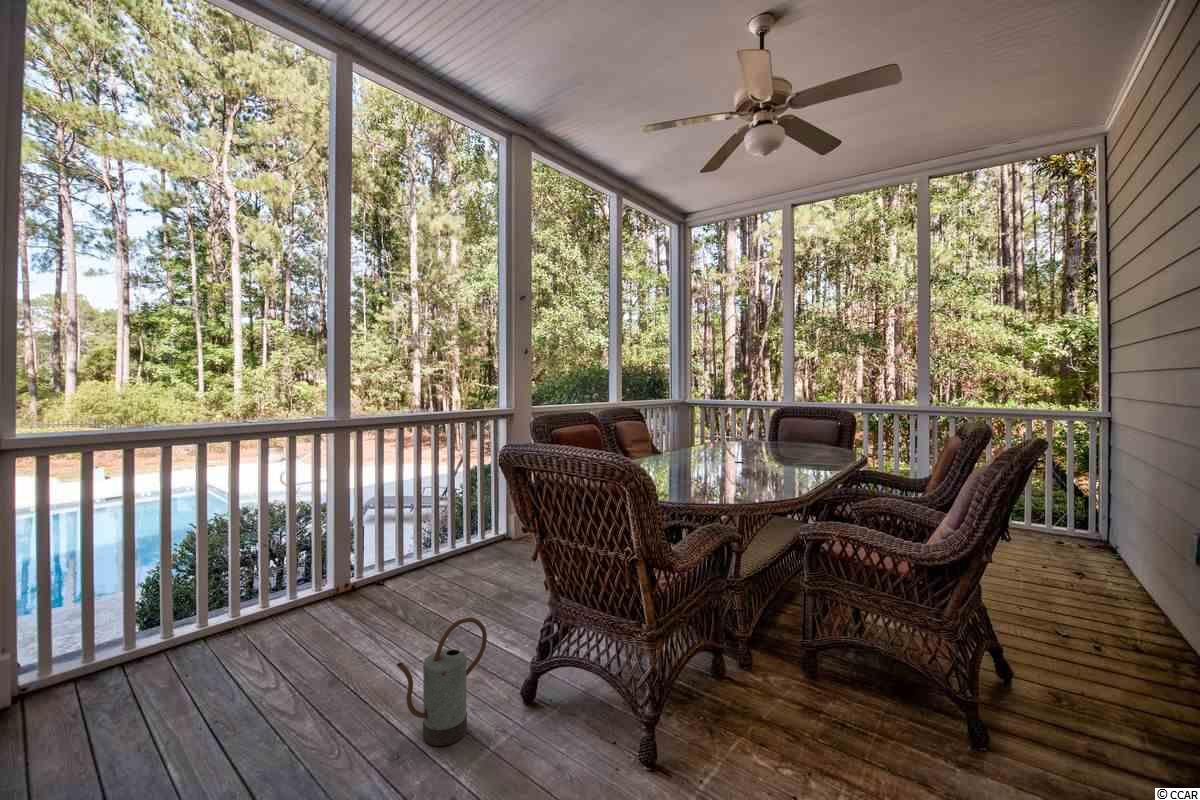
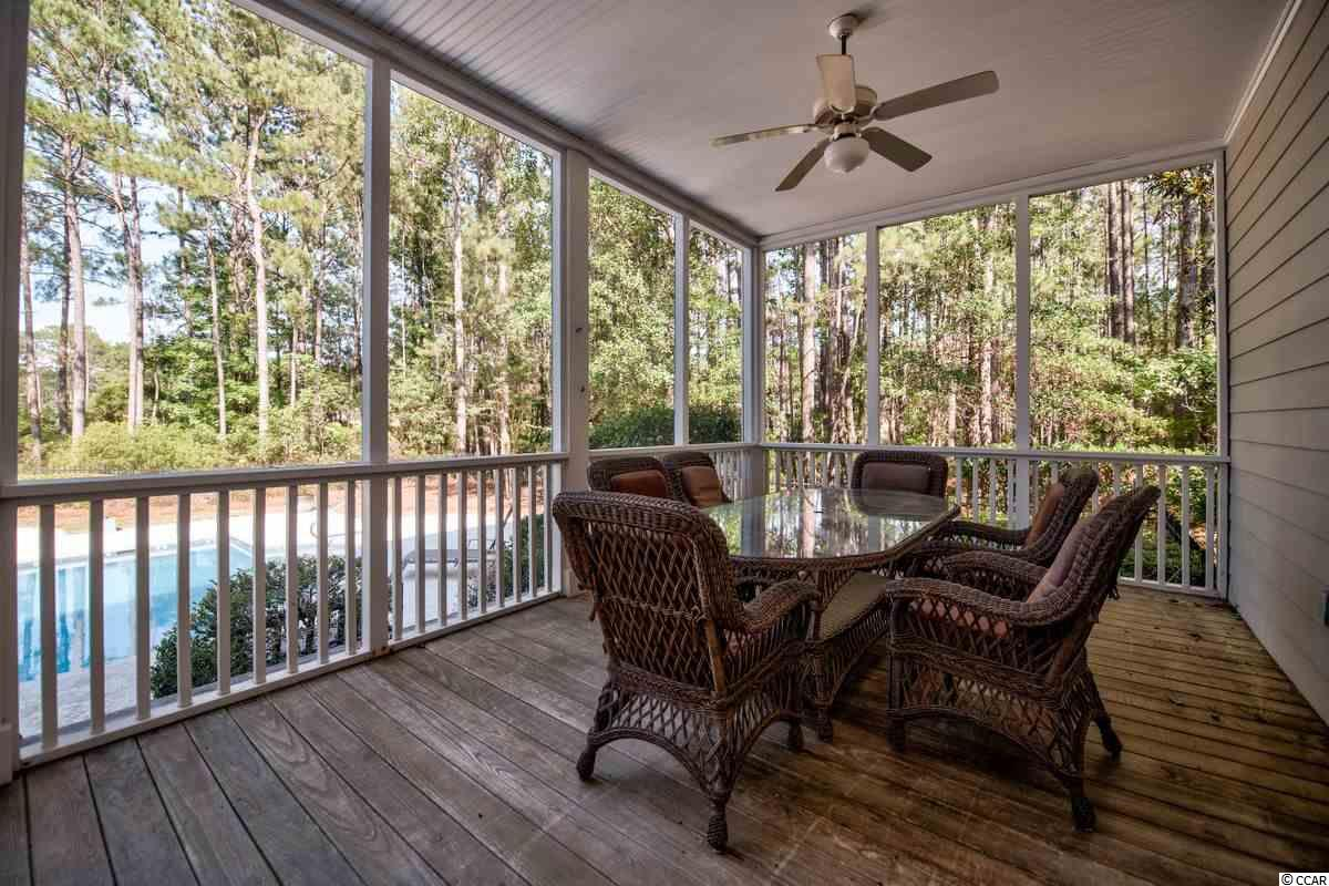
- watering can [396,616,488,747]
